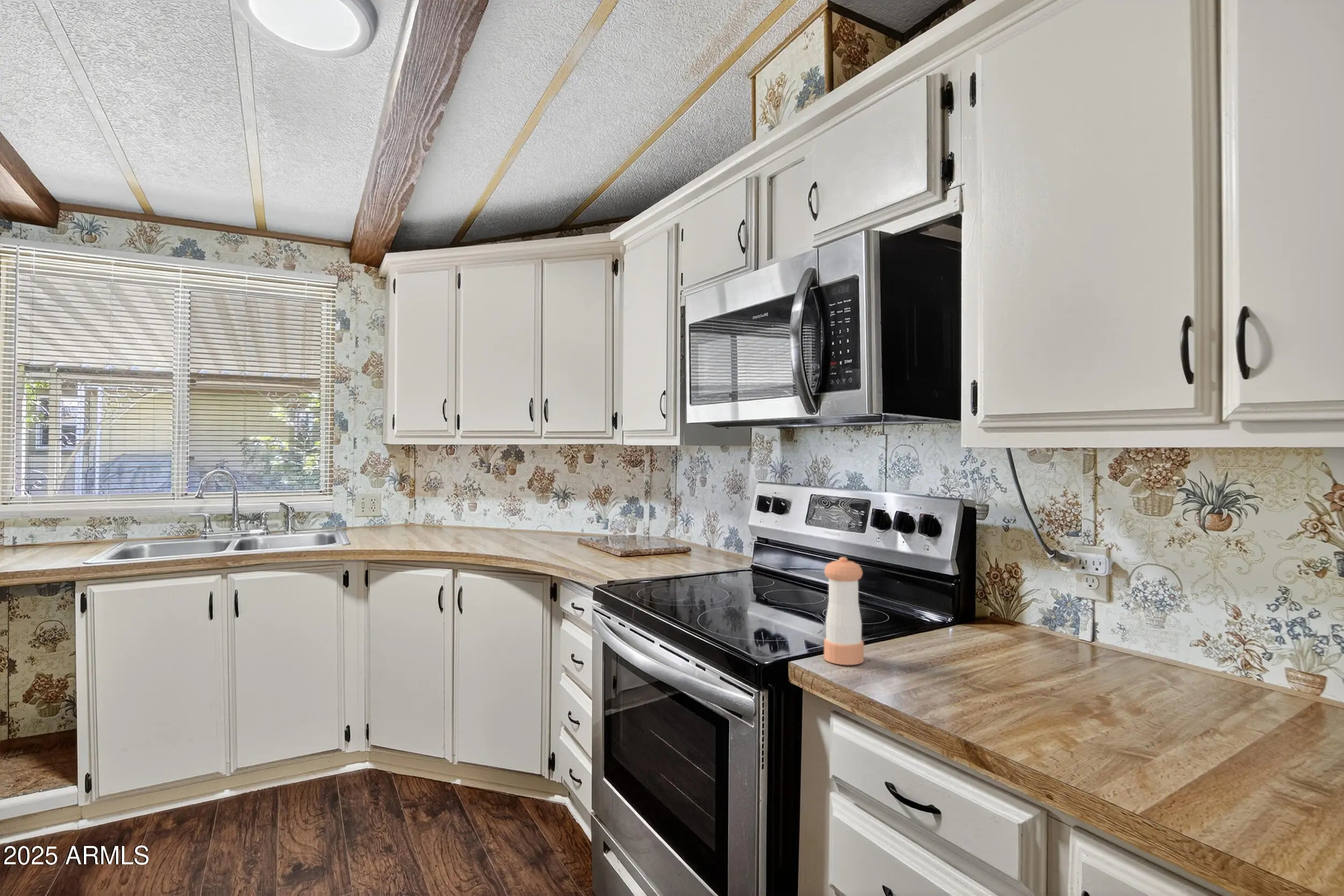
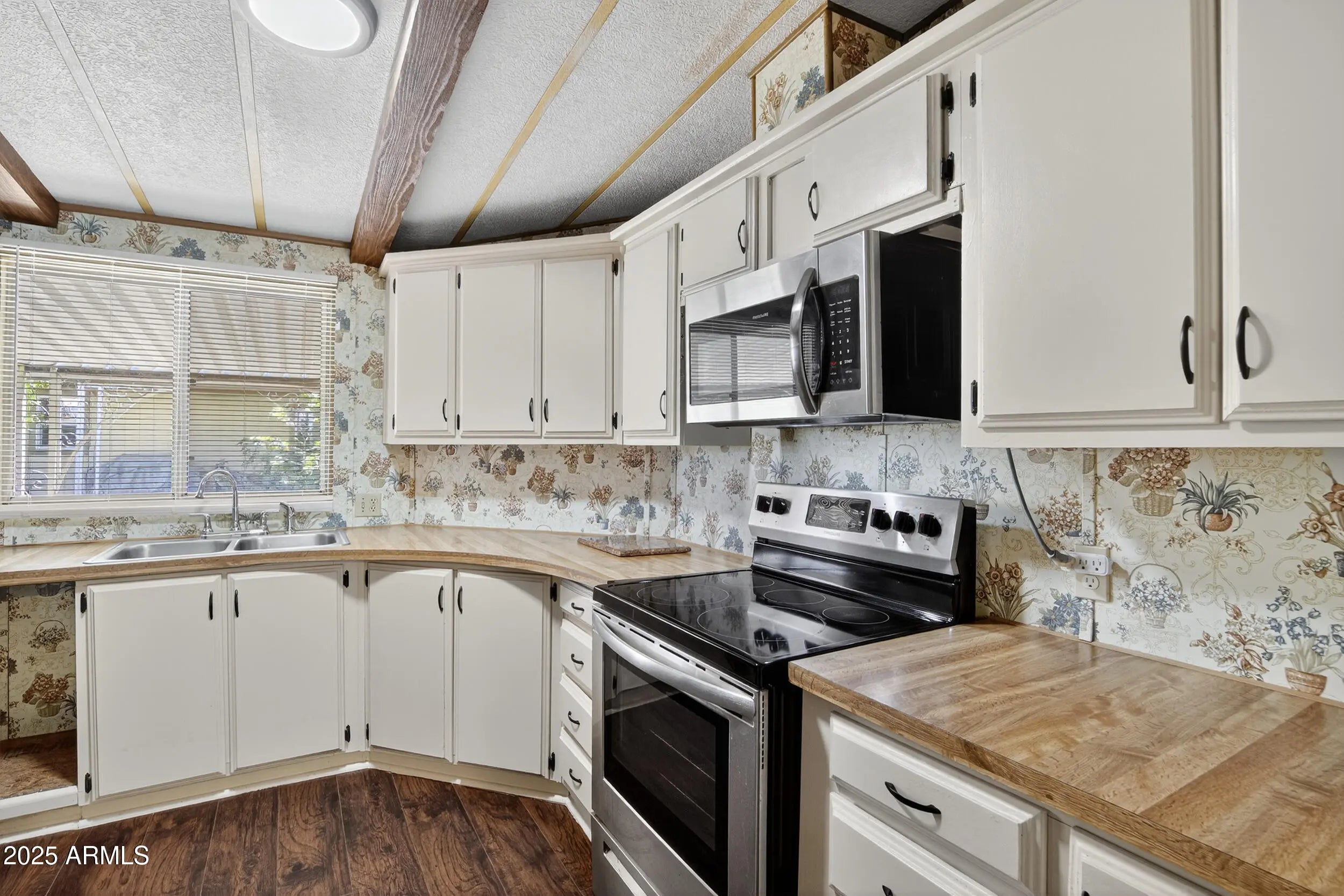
- pepper shaker [824,556,864,665]
